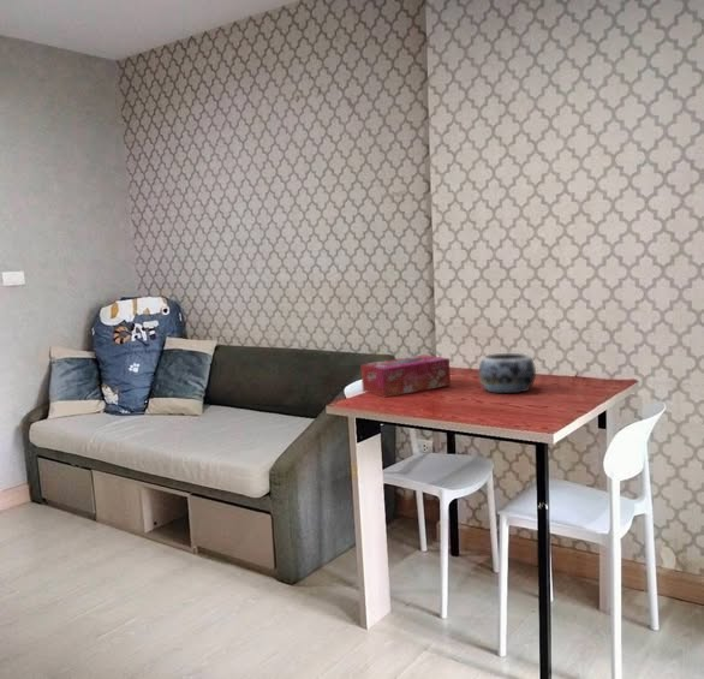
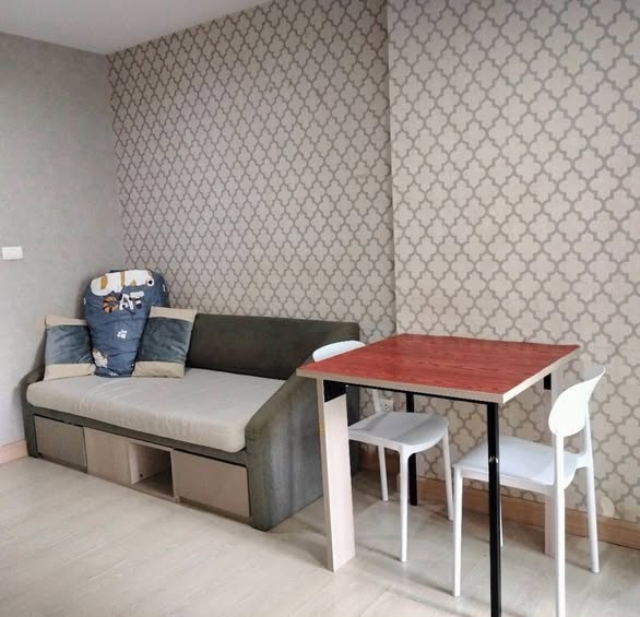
- decorative bowl [477,352,537,394]
- tissue box [360,353,452,398]
